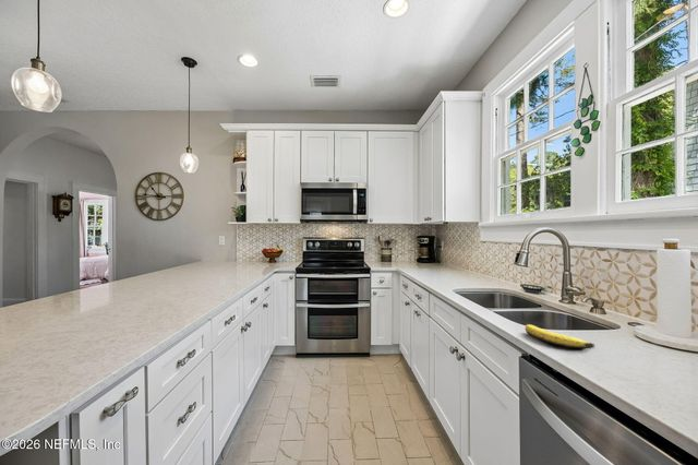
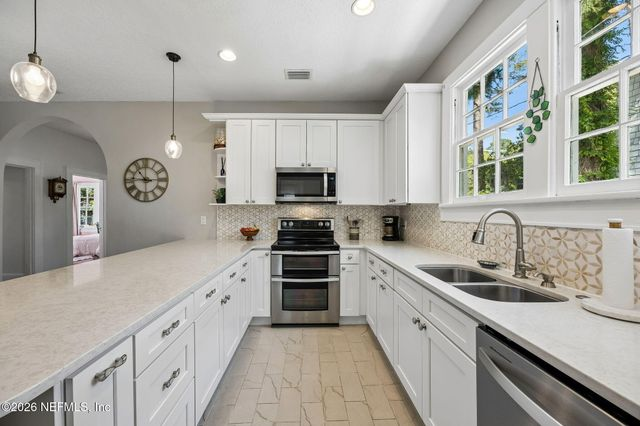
- banana [525,323,595,348]
